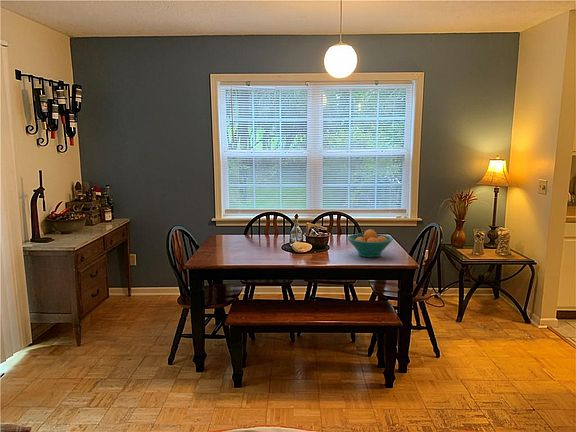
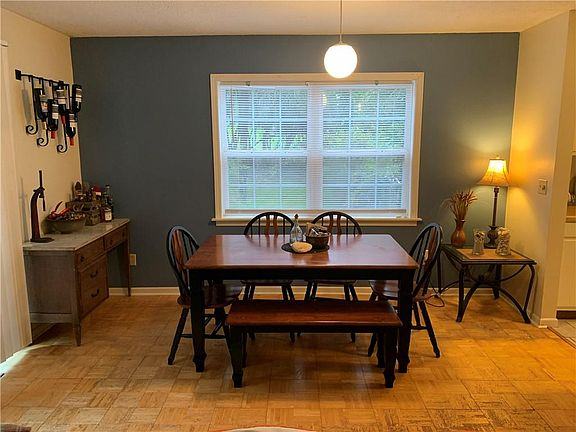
- fruit bowl [346,228,394,258]
